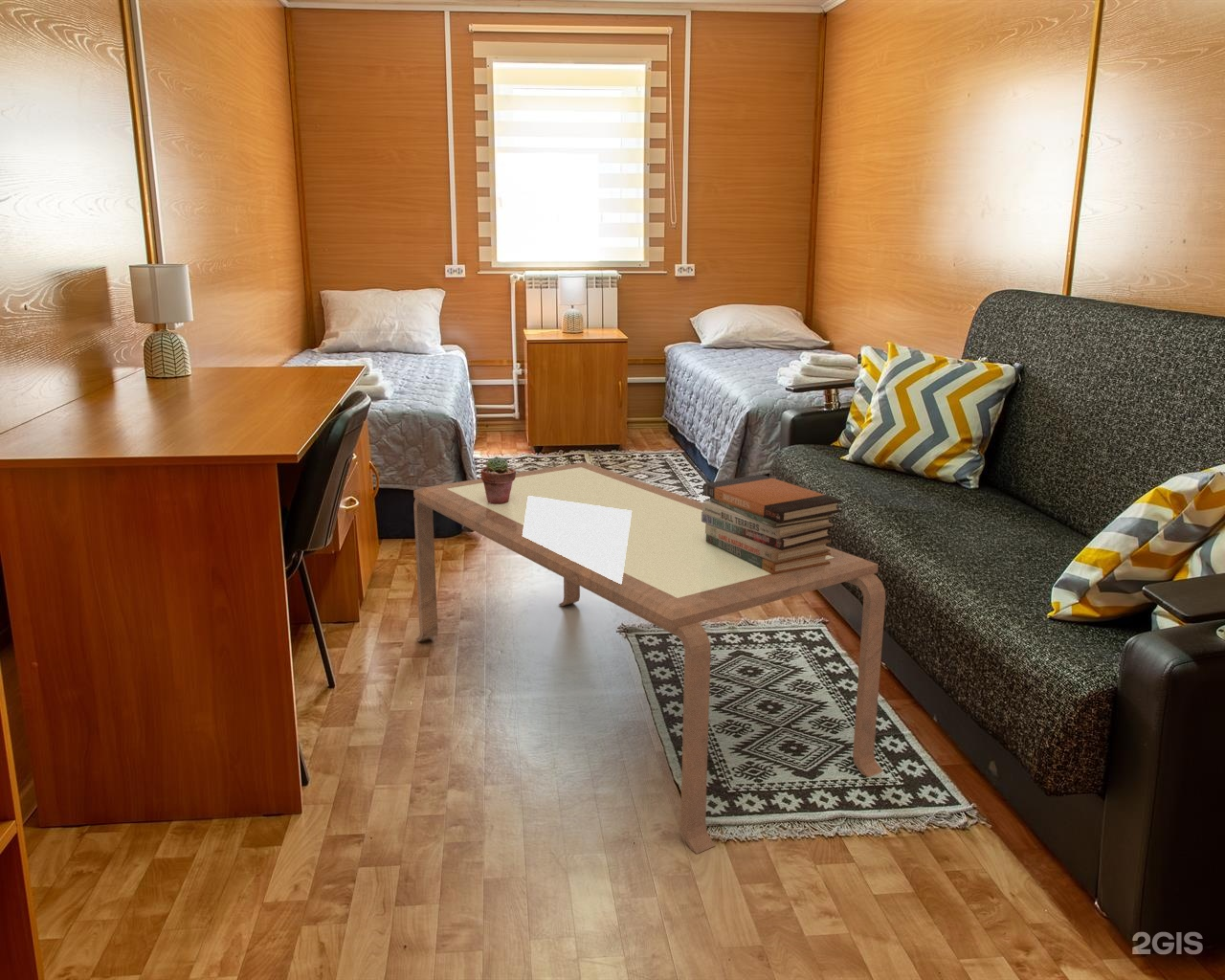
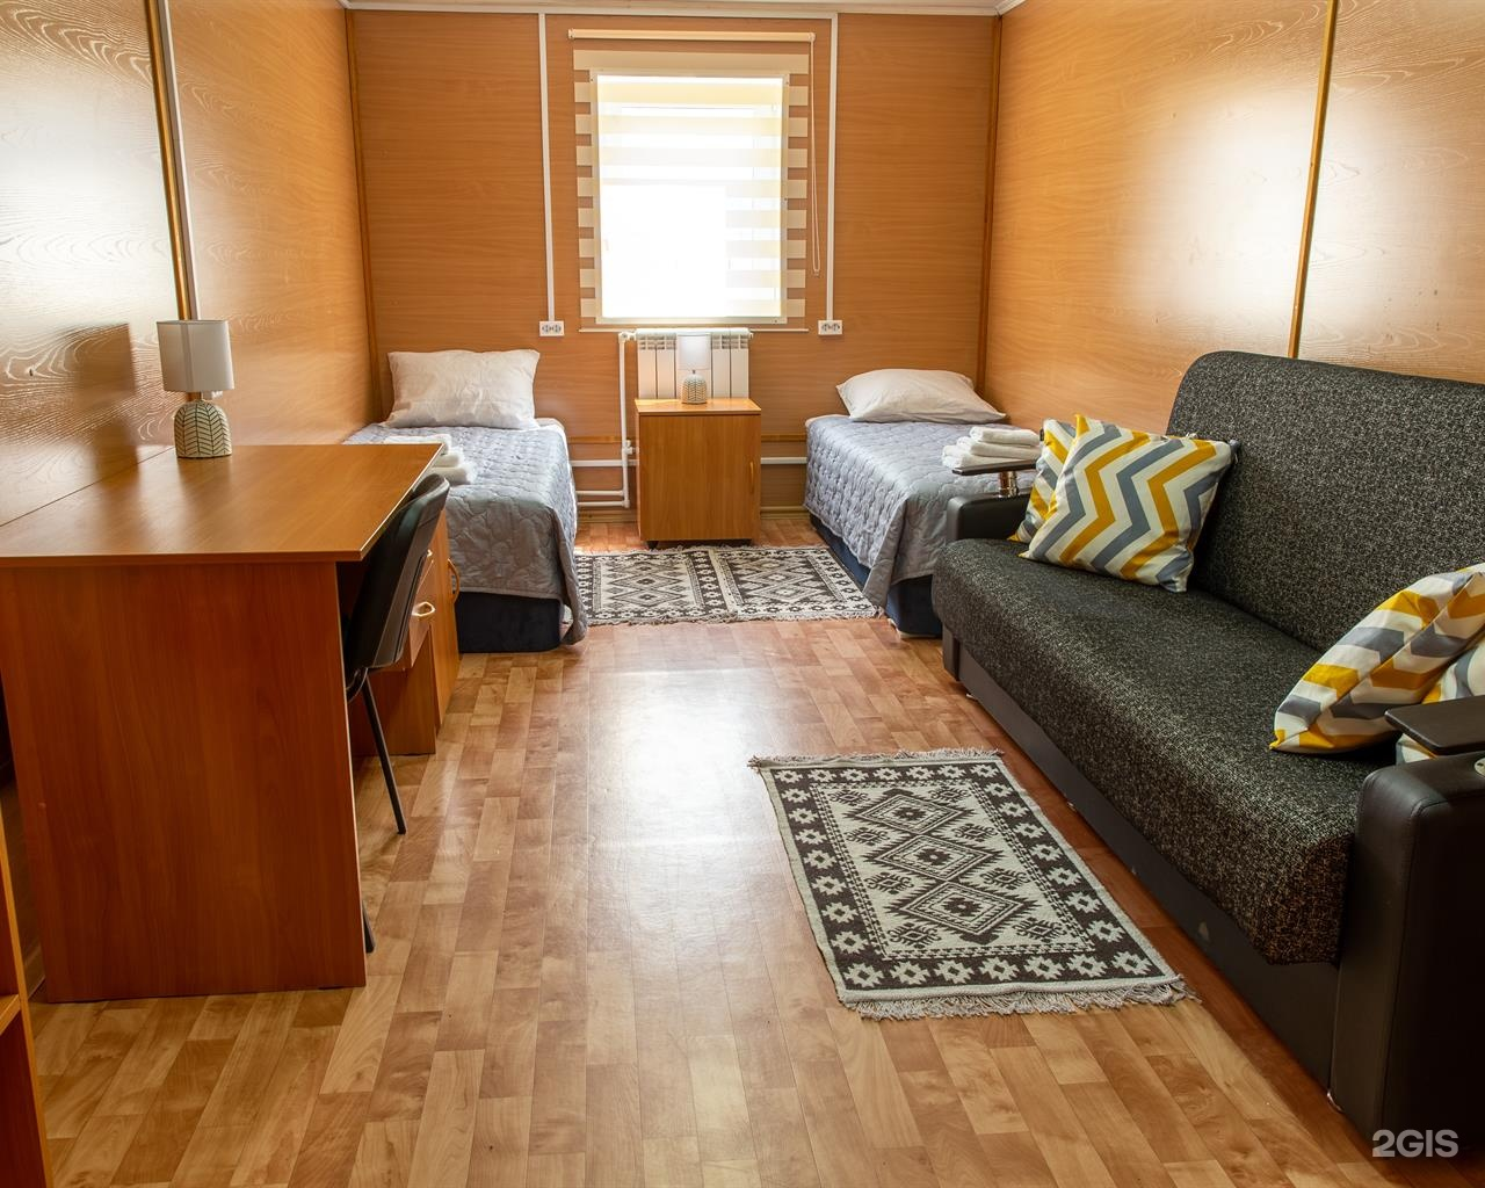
- coffee table [412,461,886,855]
- potted succulent [480,456,517,504]
- book stack [702,474,843,574]
